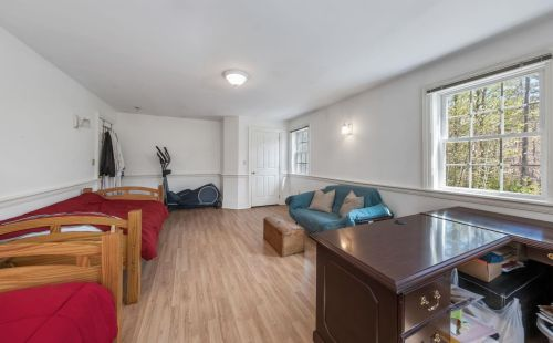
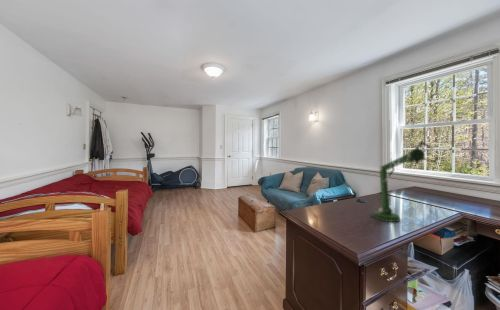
+ desk lamp [371,140,440,223]
